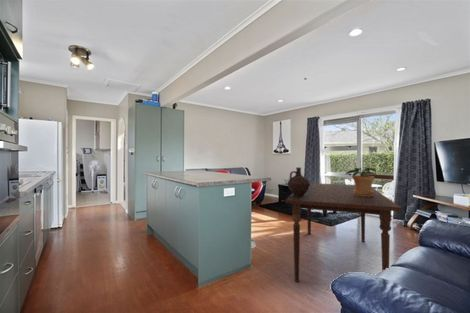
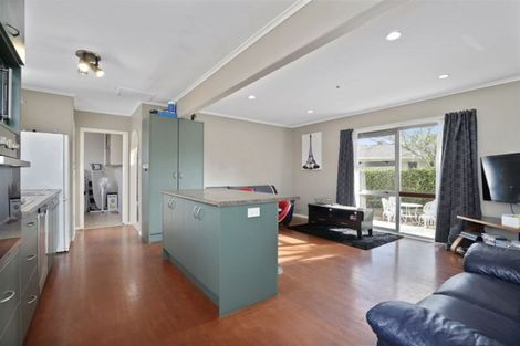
- potted plant [344,167,378,197]
- ceramic jug [287,167,311,197]
- dining table [284,182,403,283]
